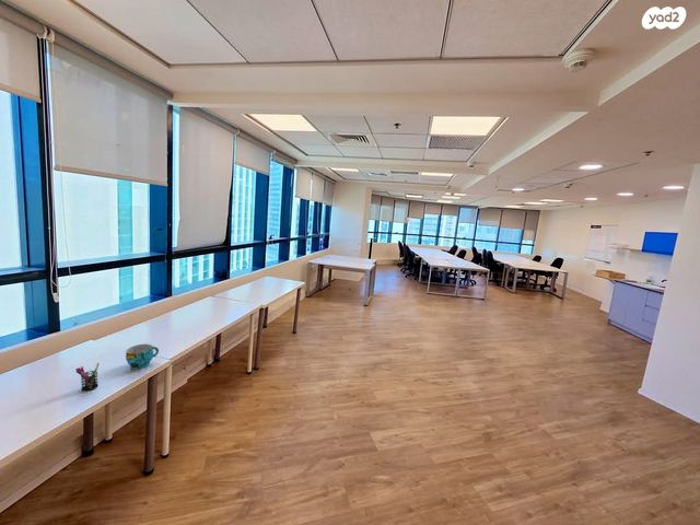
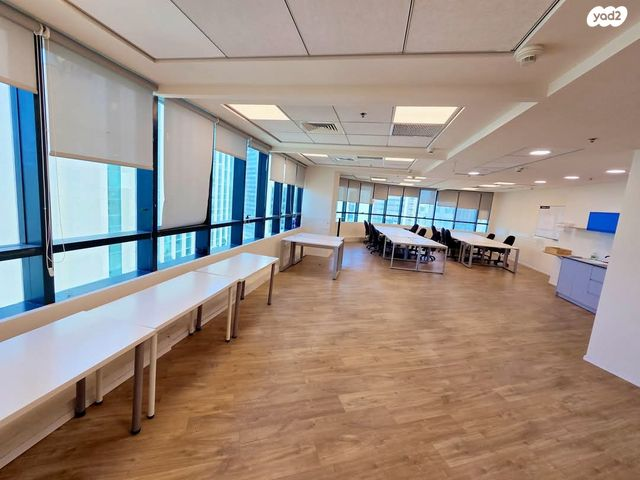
- cup [125,343,160,370]
- pen holder [74,362,101,393]
